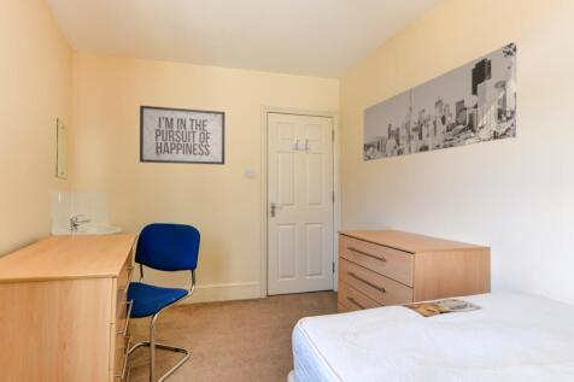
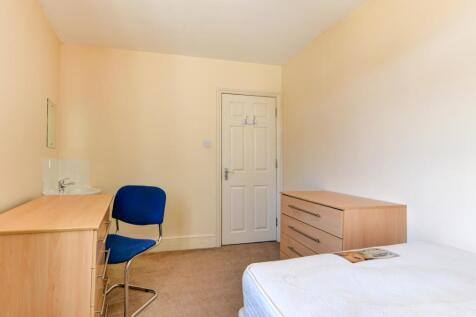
- mirror [139,105,227,166]
- wall art [362,42,517,163]
